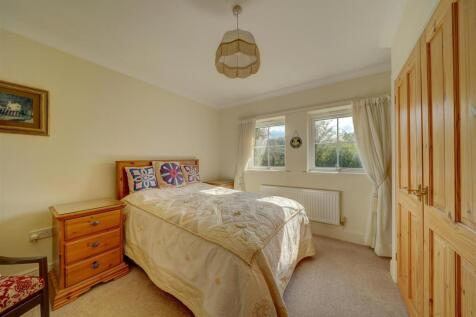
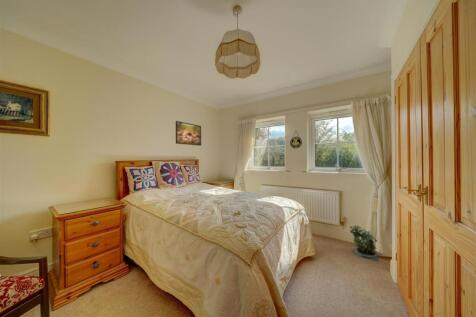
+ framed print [175,120,202,147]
+ potted plant [349,225,380,262]
